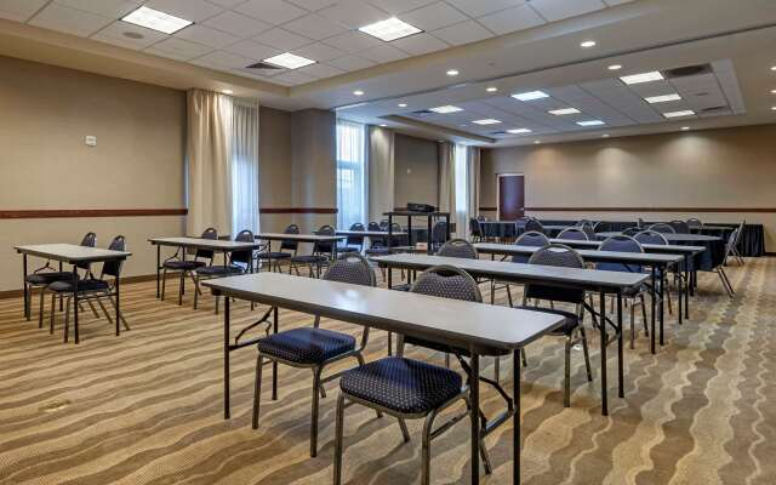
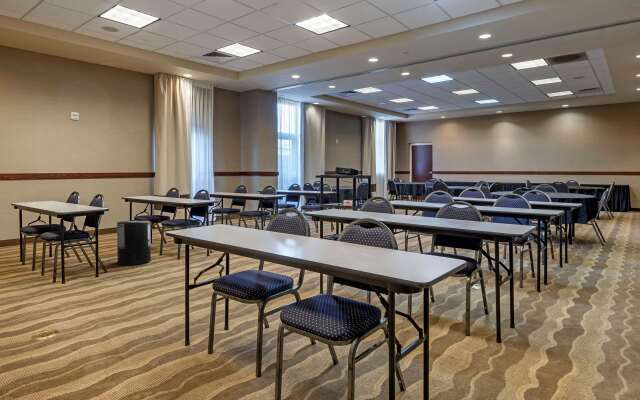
+ trash can [116,220,152,266]
